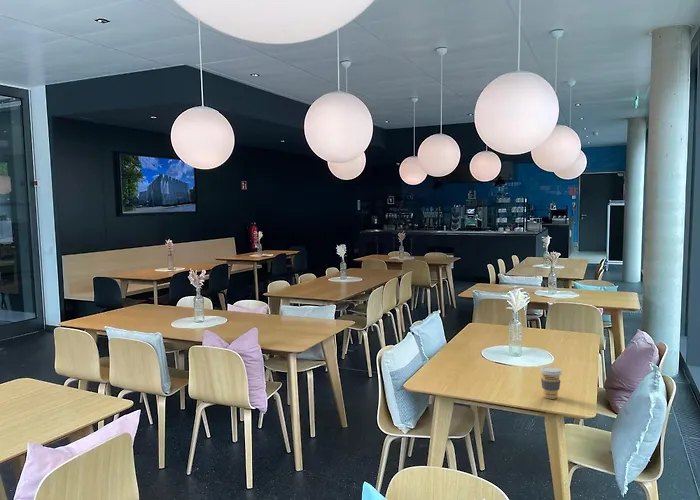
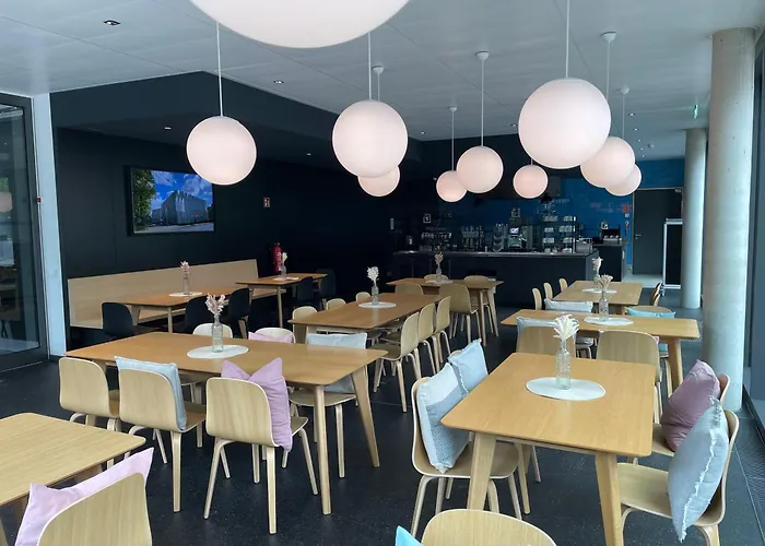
- coffee cup [539,366,563,400]
